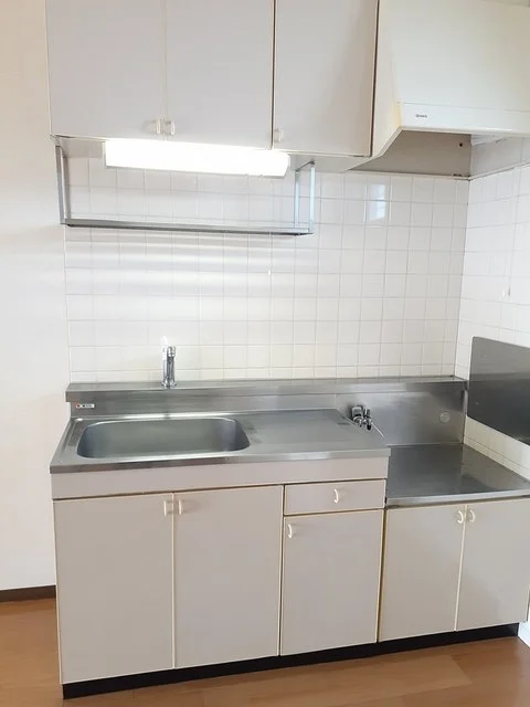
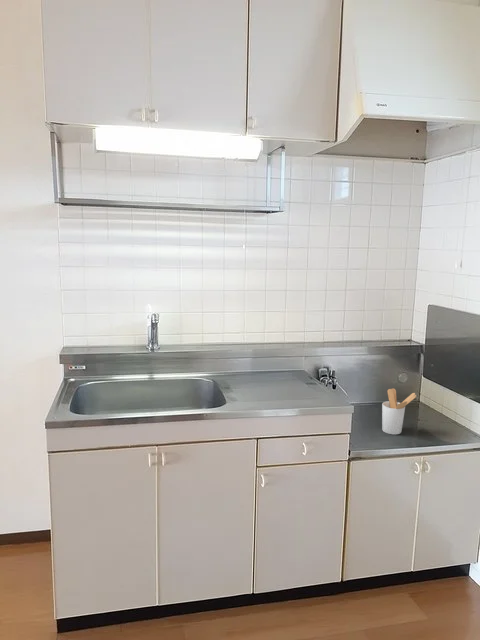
+ utensil holder [381,388,417,435]
